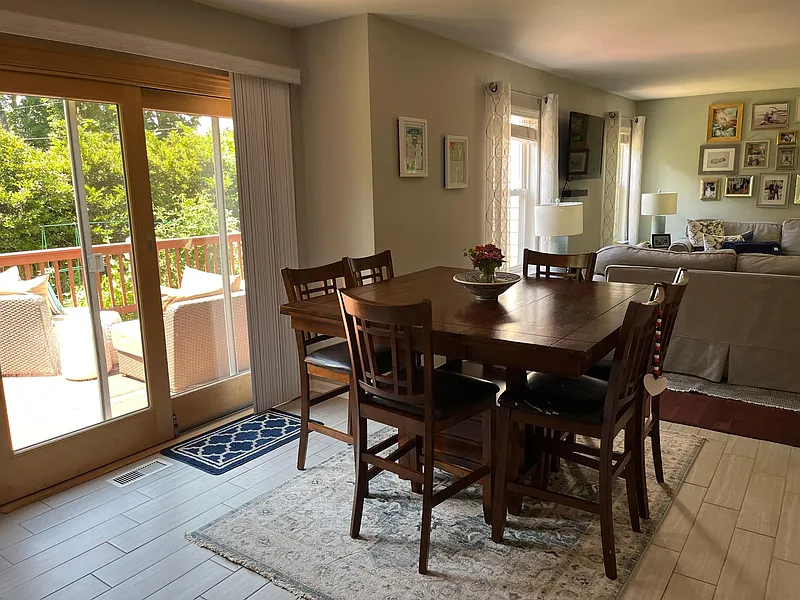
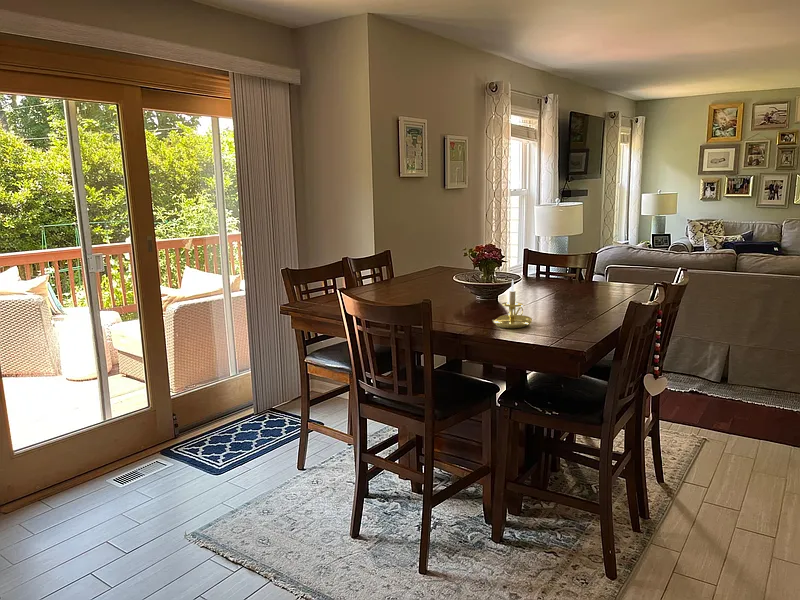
+ candle holder [491,278,533,329]
